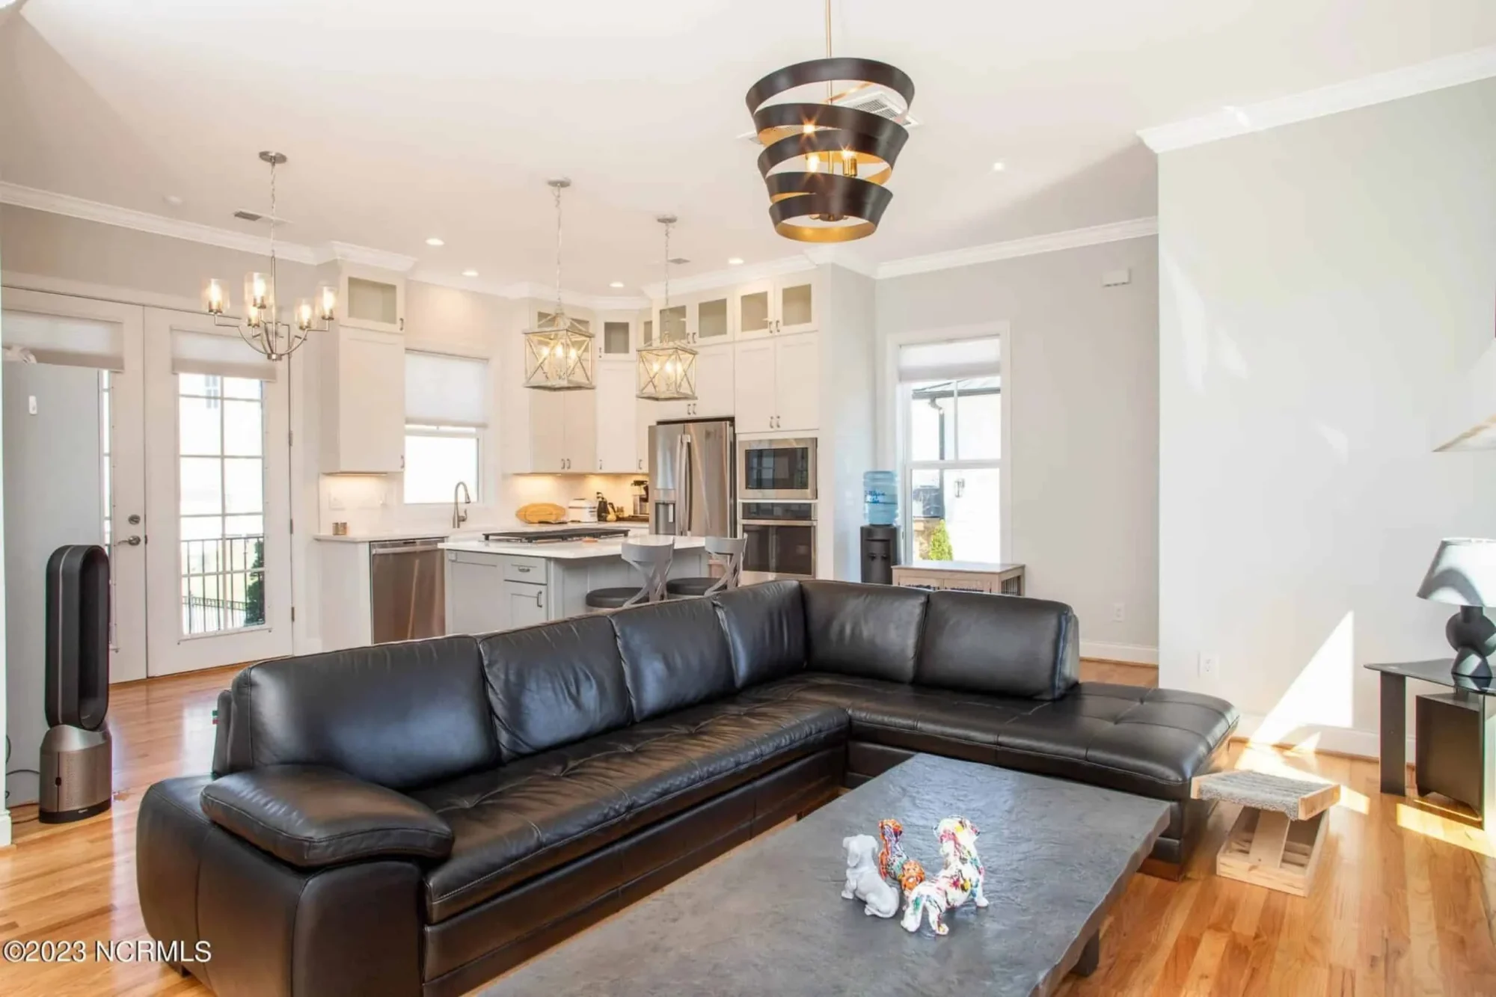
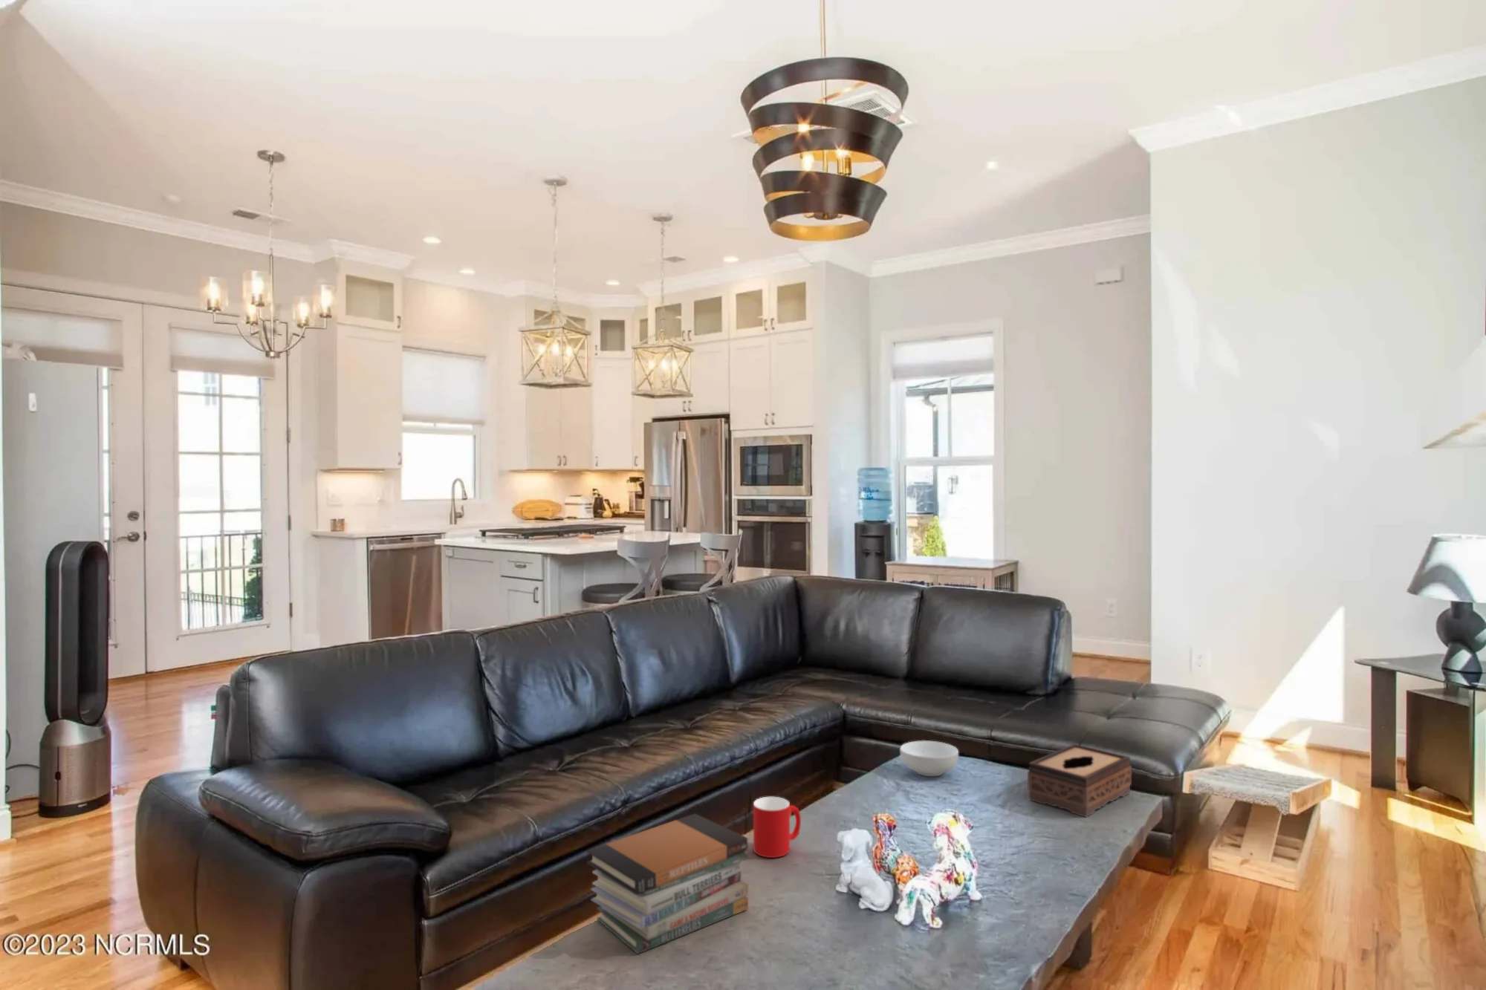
+ cereal bowl [899,739,959,777]
+ book stack [587,812,750,955]
+ tissue box [1026,742,1132,818]
+ cup [752,797,802,859]
